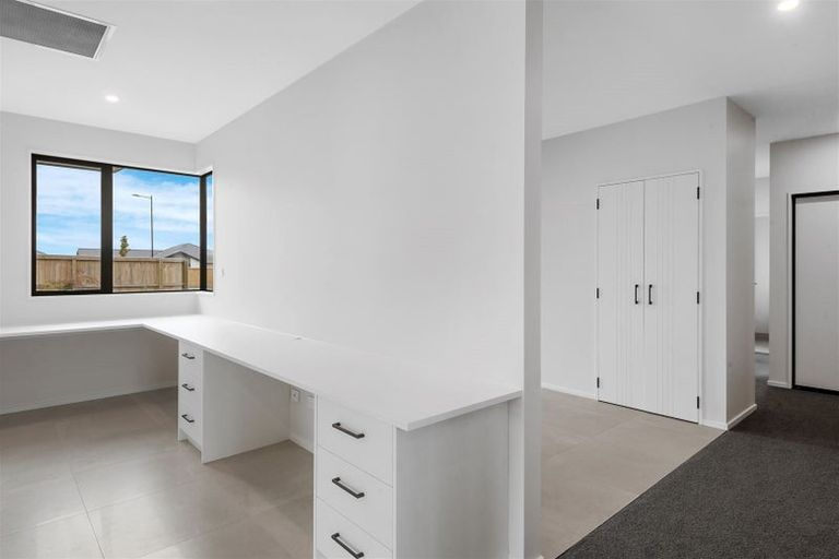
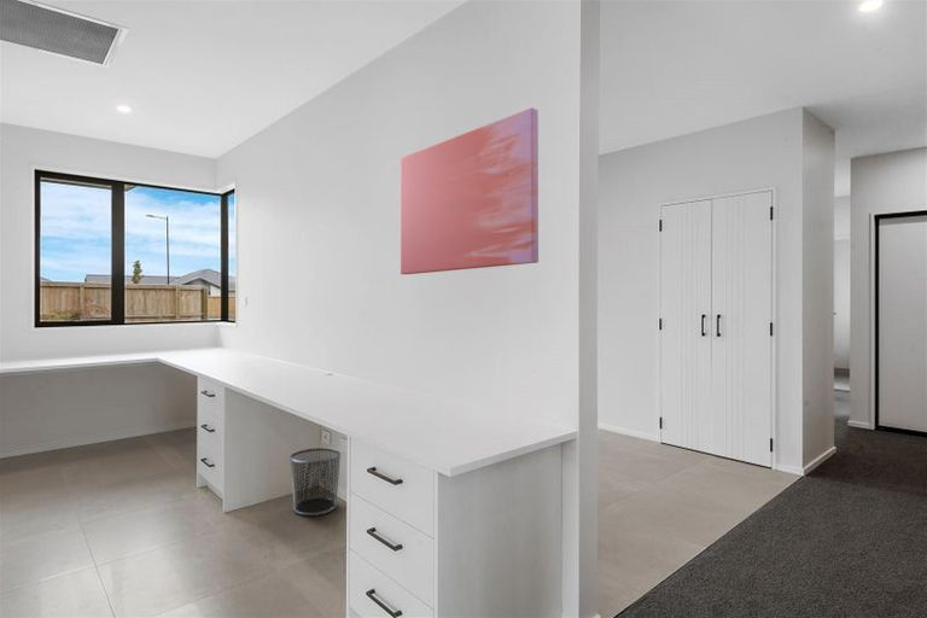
+ wall art [400,106,540,275]
+ waste bin [288,447,342,517]
